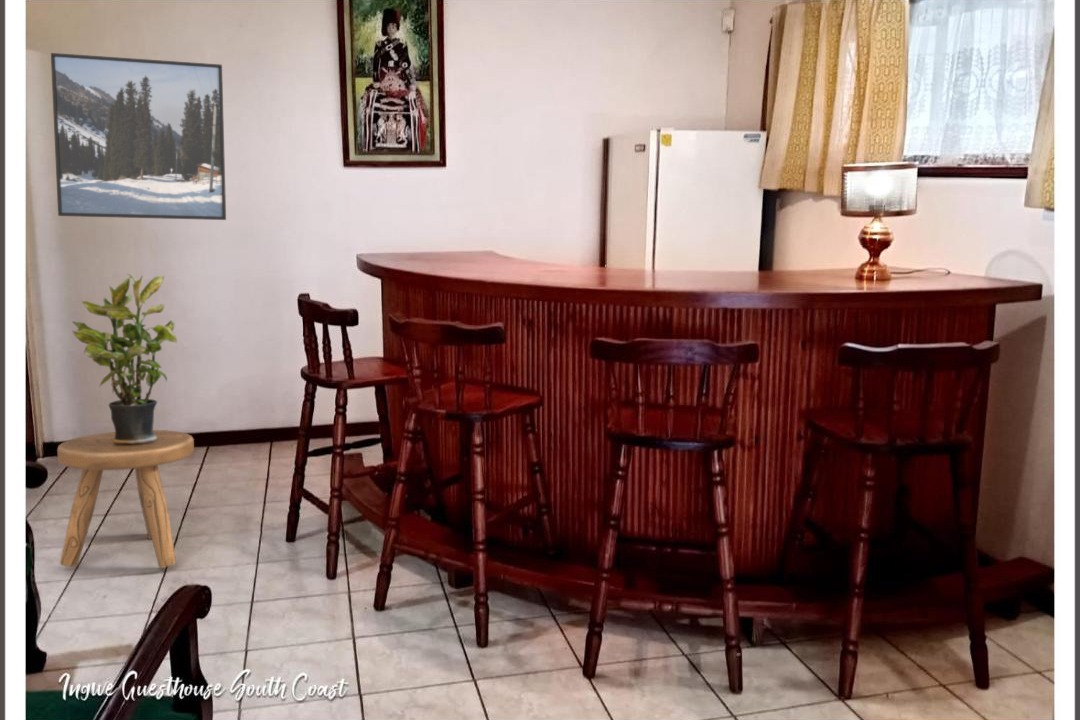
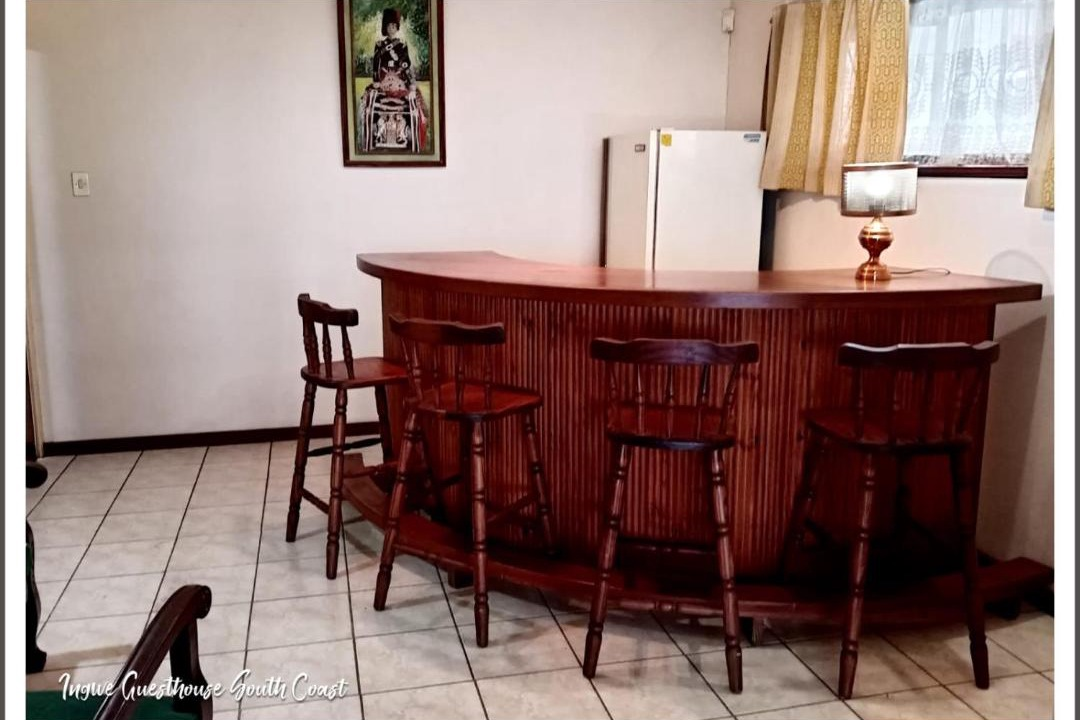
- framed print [50,52,227,221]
- potted plant [71,273,178,445]
- stool [56,429,195,569]
